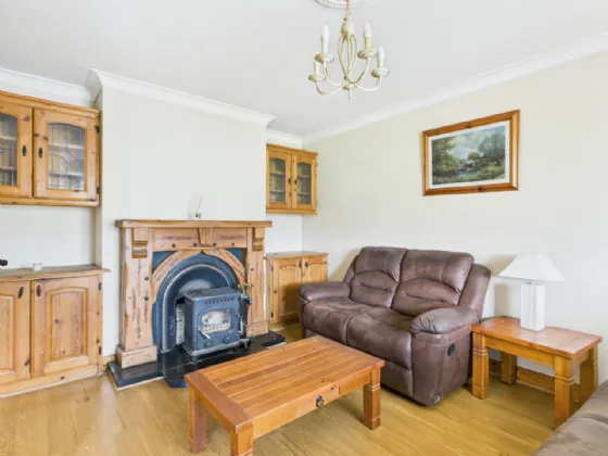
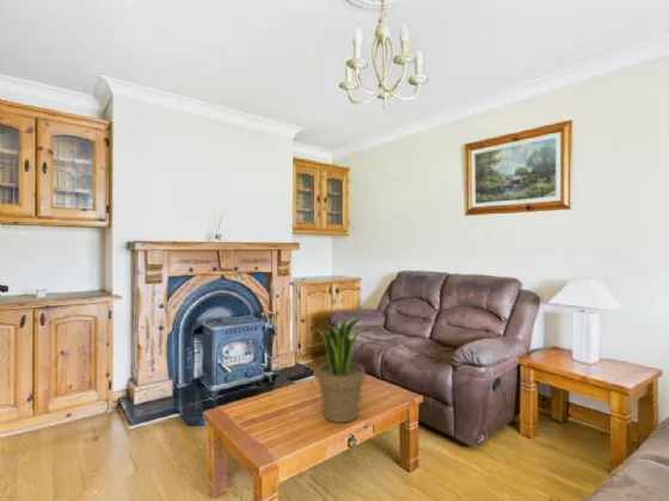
+ potted plant [313,317,372,423]
